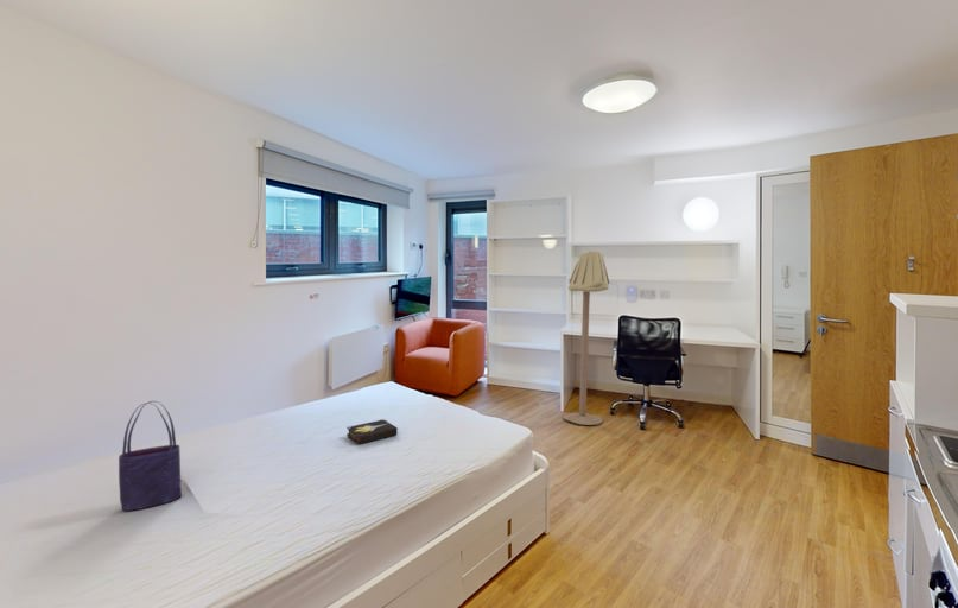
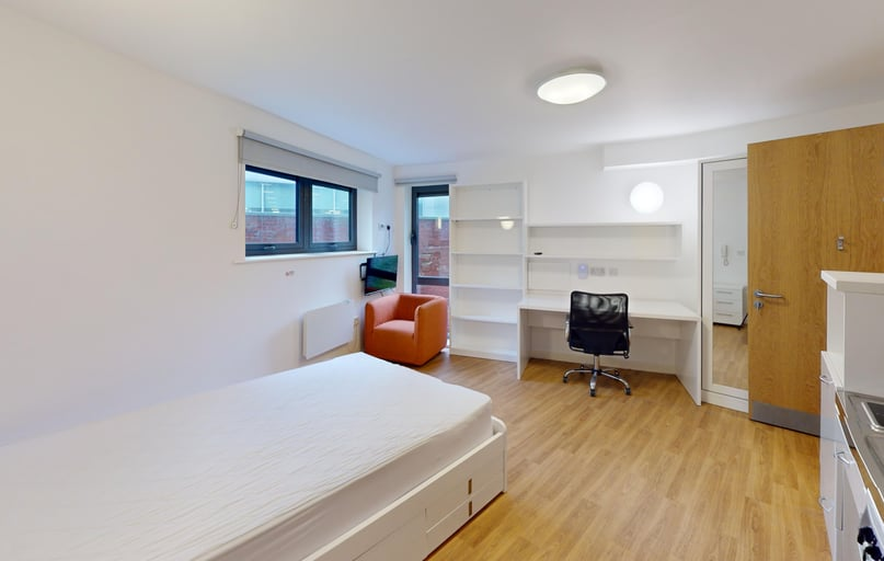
- hardback book [345,418,399,445]
- tote bag [118,400,183,512]
- floor lamp [562,249,610,426]
